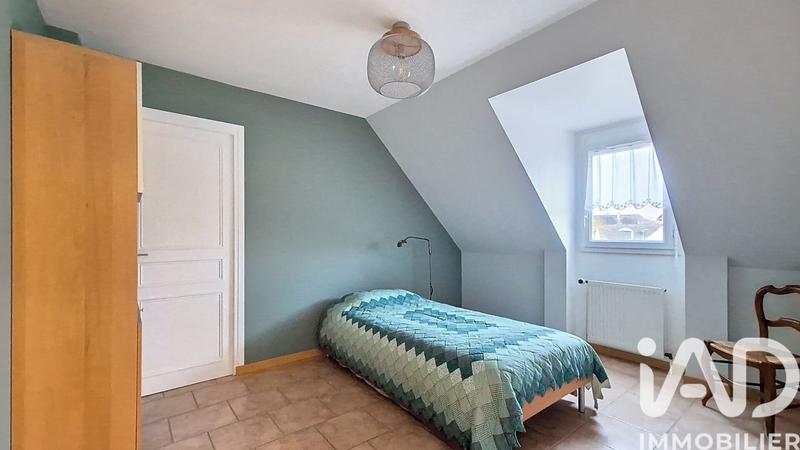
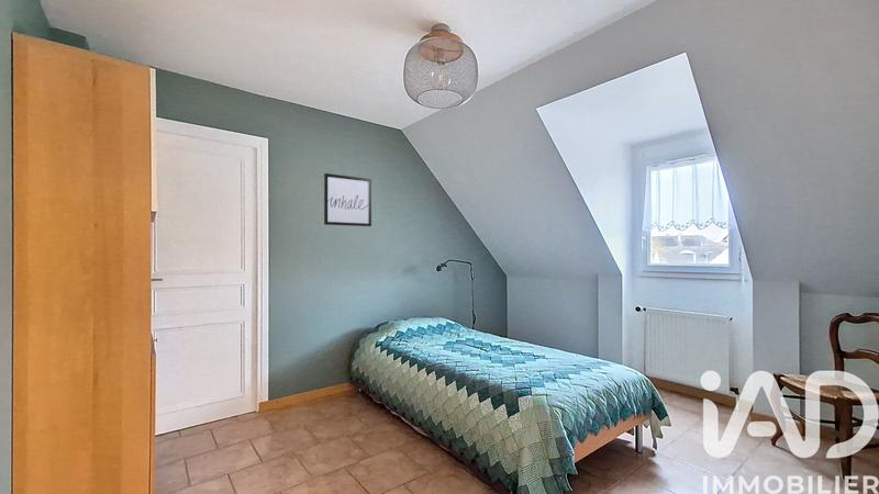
+ wall art [323,172,372,227]
